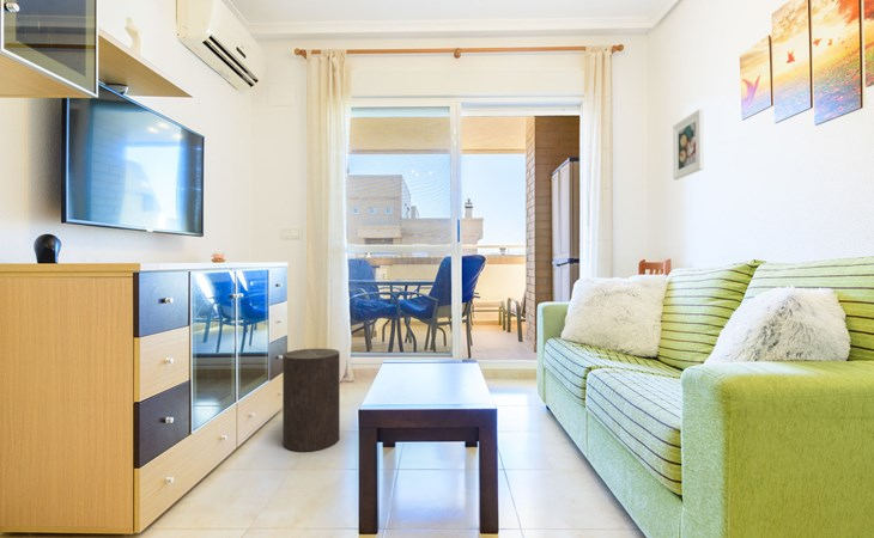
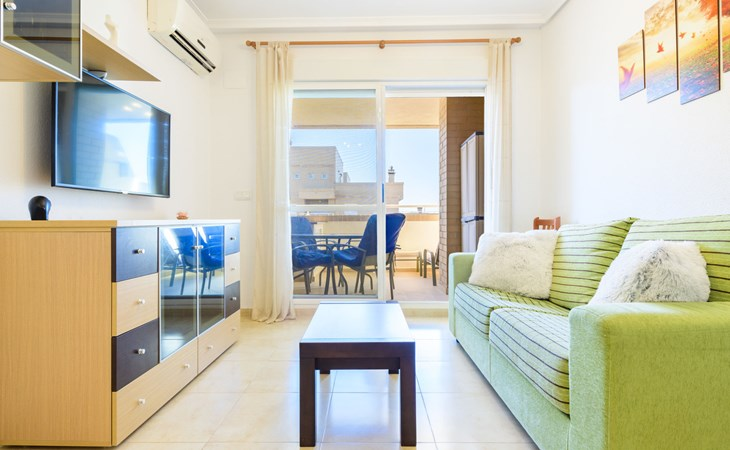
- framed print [672,108,705,181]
- stool [281,348,341,453]
